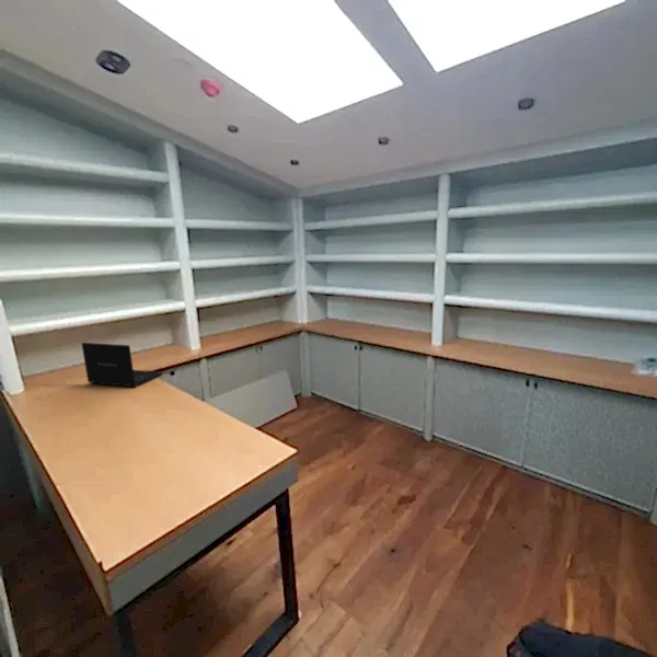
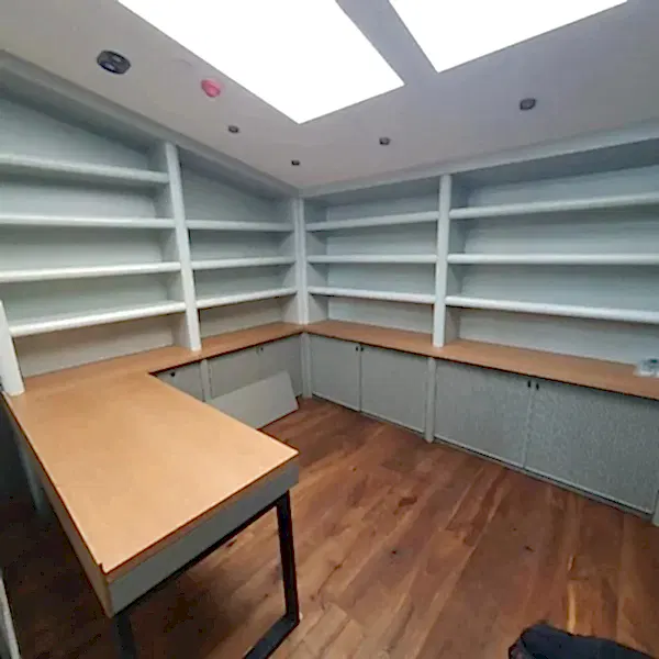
- laptop [81,342,164,389]
